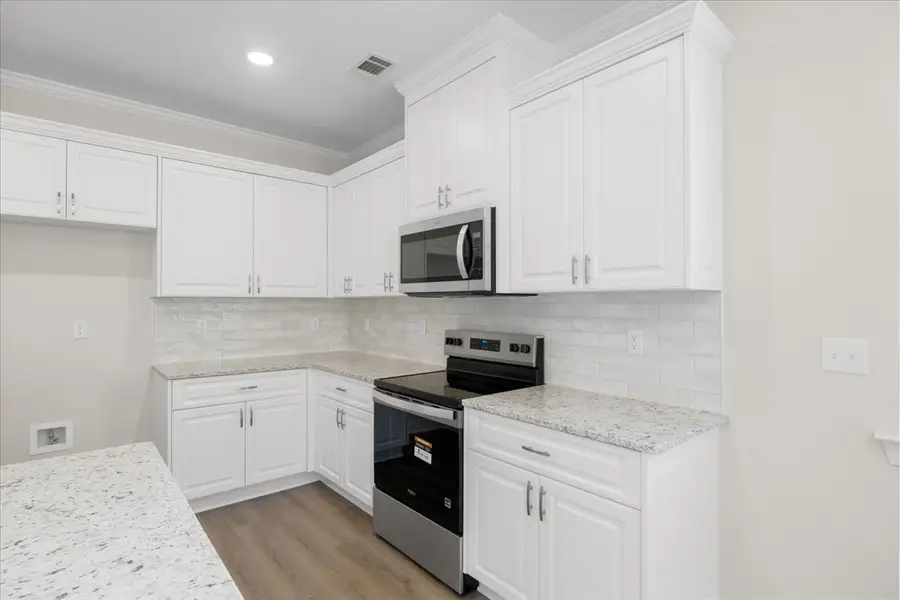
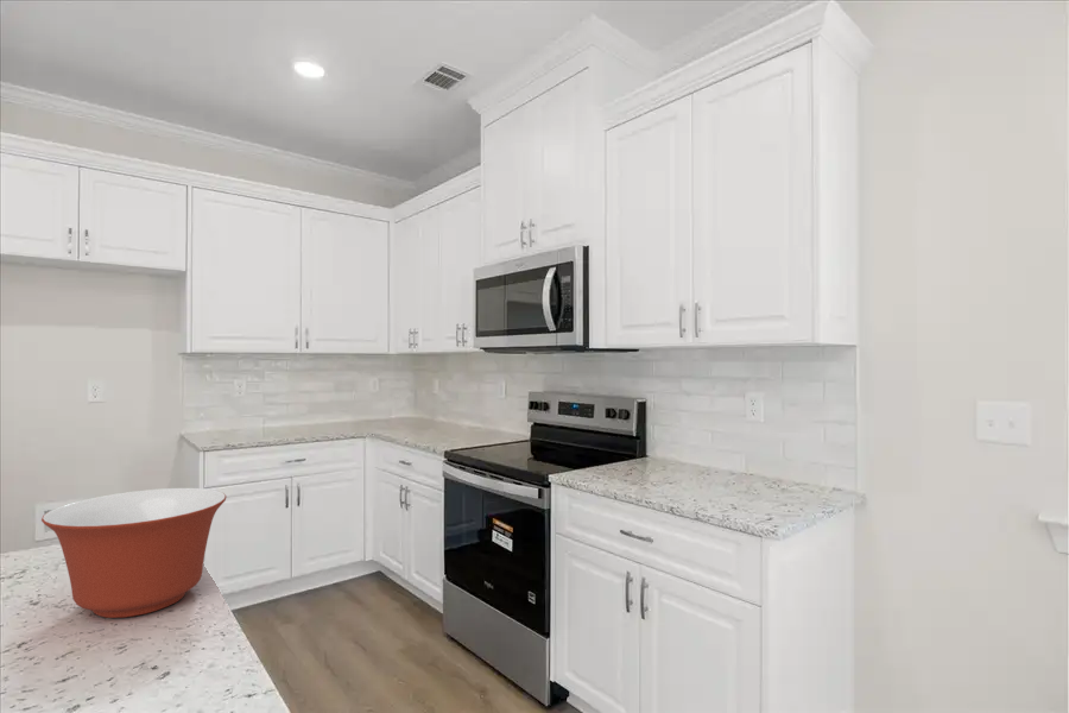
+ mixing bowl [40,487,228,619]
